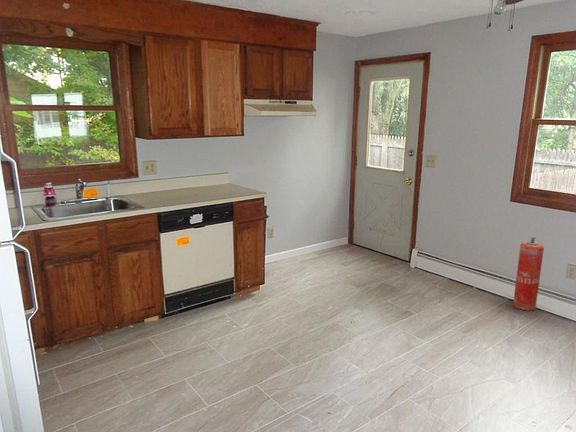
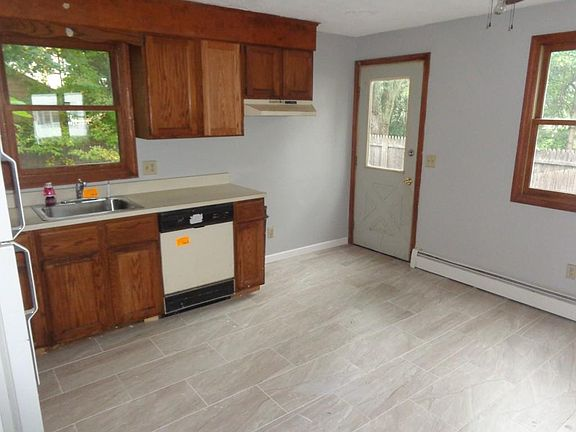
- fire extinguisher [512,236,545,312]
